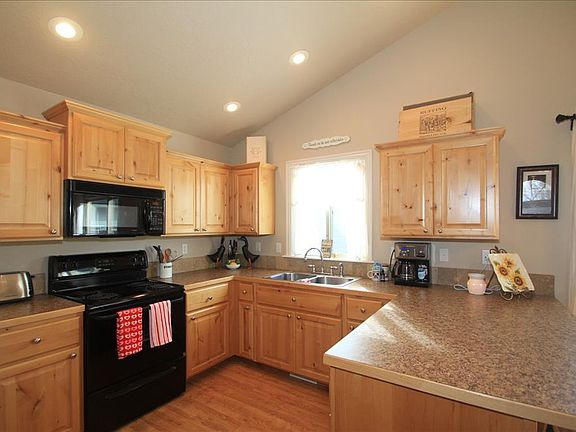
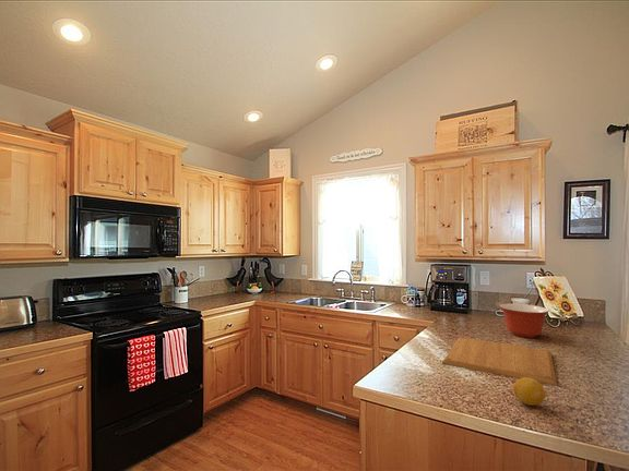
+ mixing bowl [498,303,550,339]
+ fruit [512,377,546,407]
+ chopping board [441,336,558,386]
